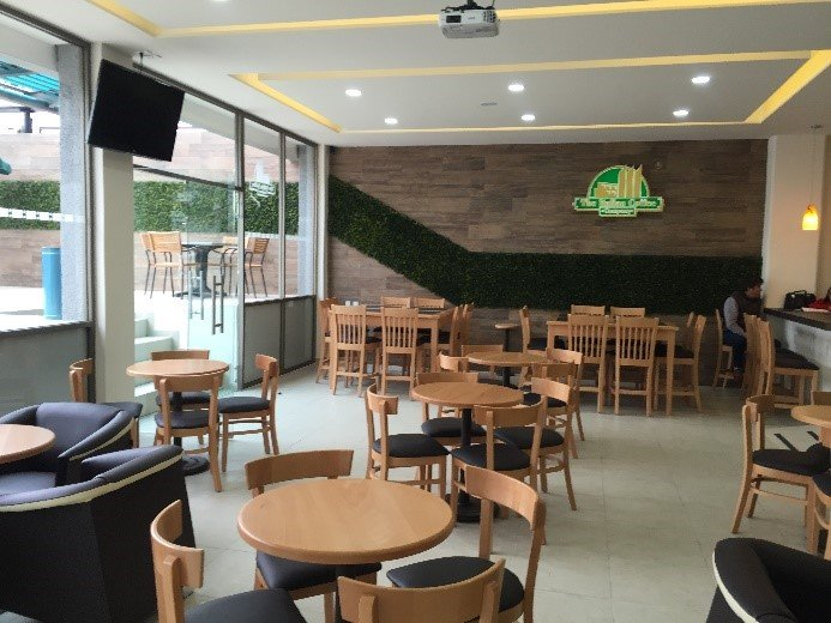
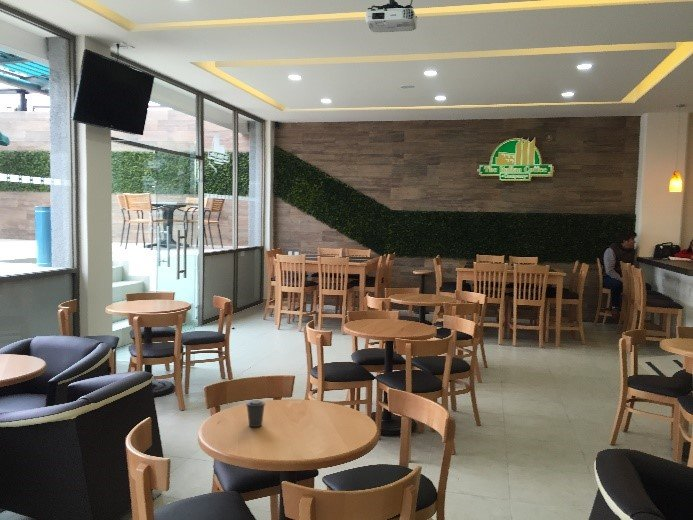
+ coffee cup [245,399,266,428]
